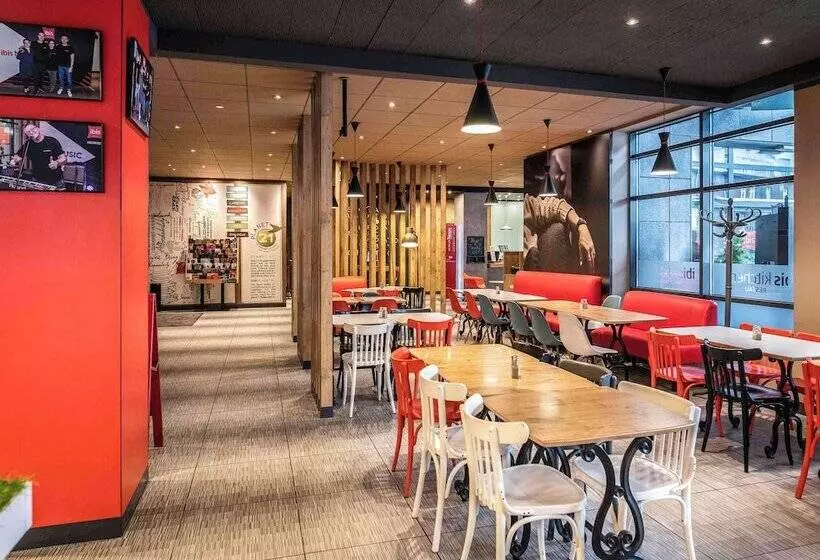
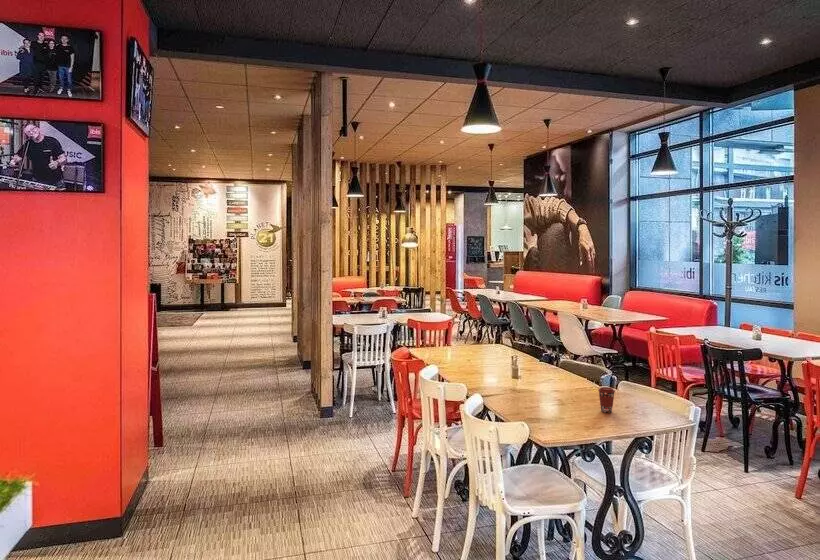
+ coffee cup [597,386,616,414]
